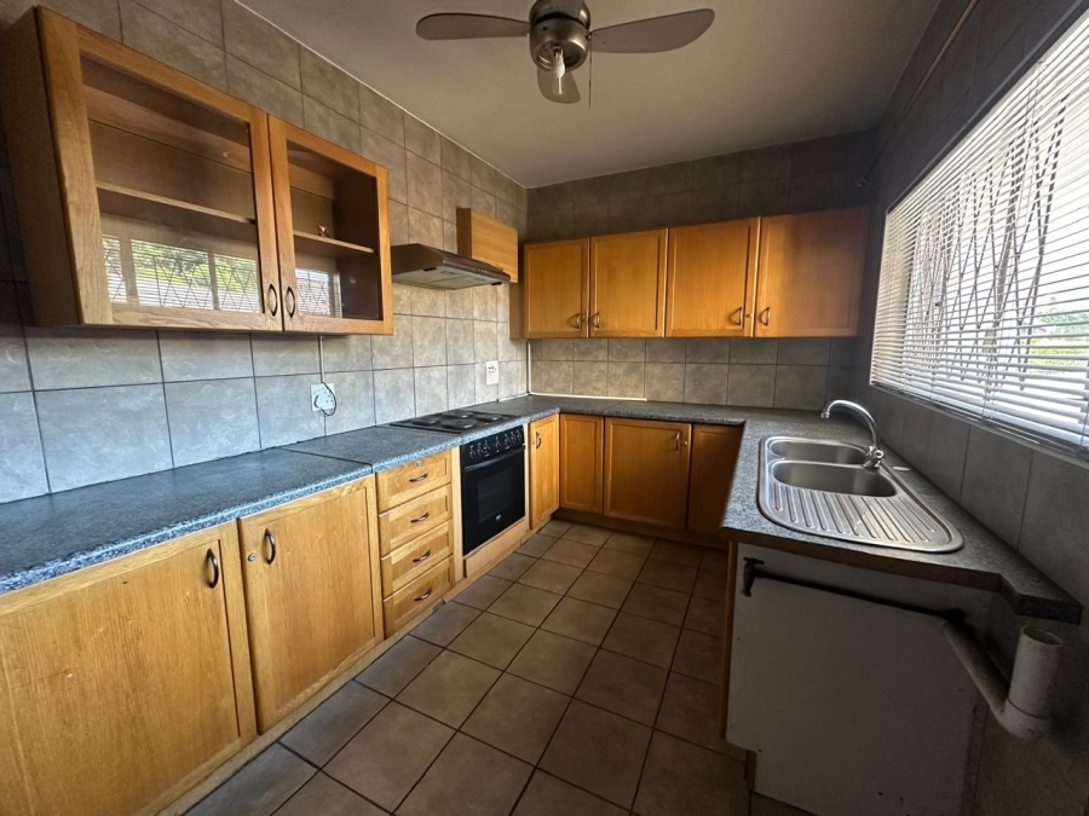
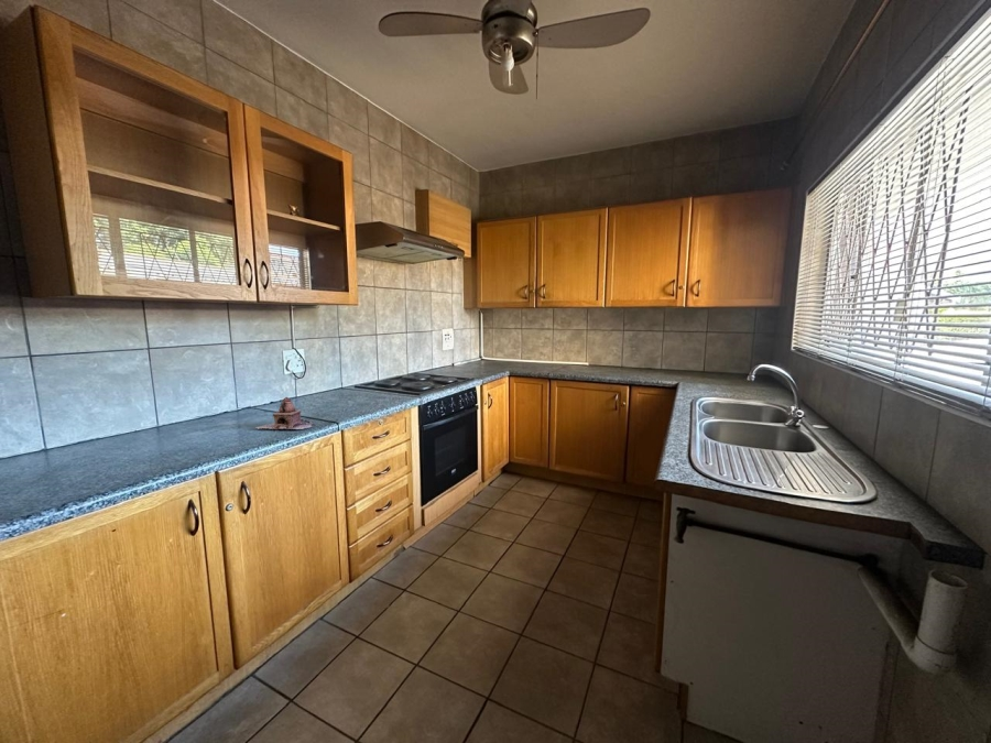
+ teapot [254,396,315,430]
